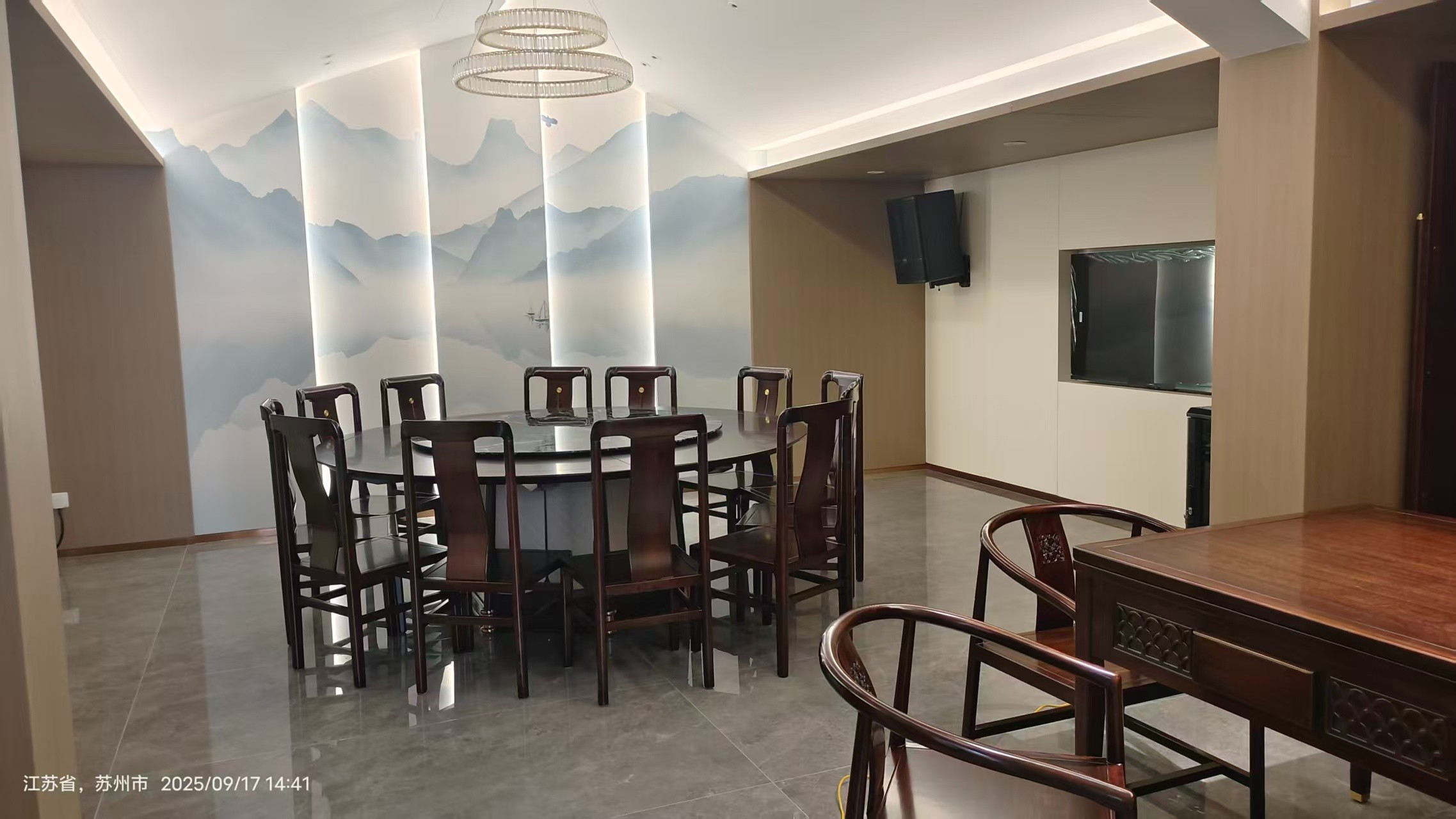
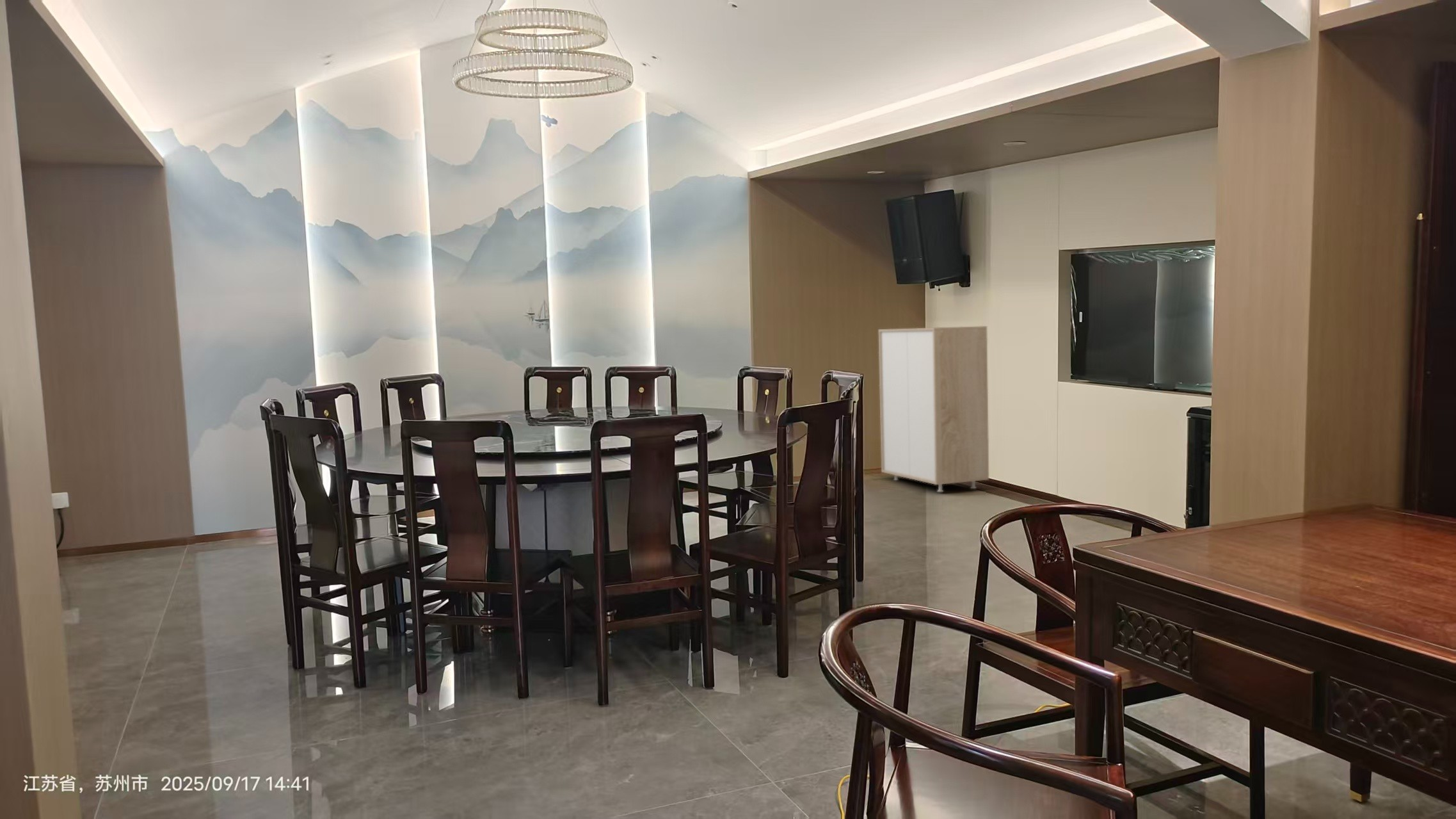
+ storage cabinet [878,325,989,492]
